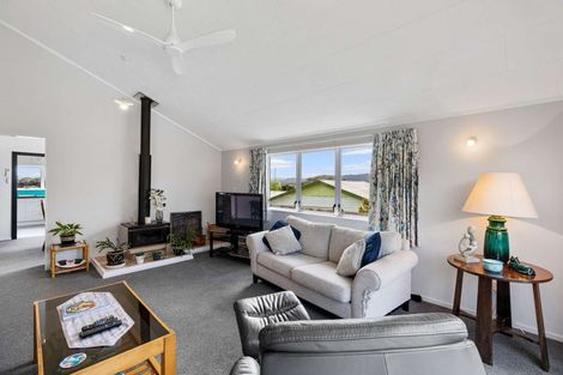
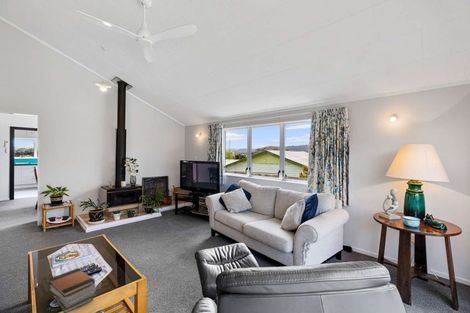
+ book stack [48,267,97,313]
